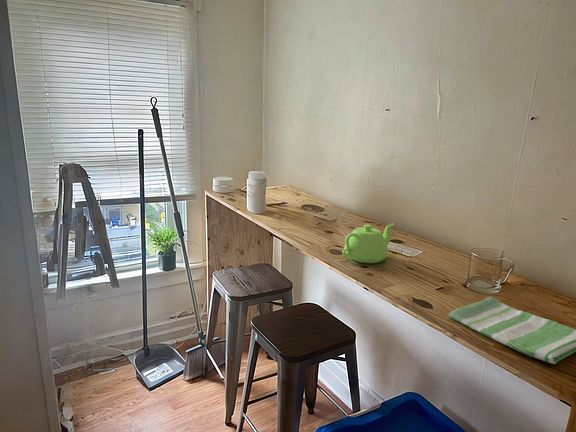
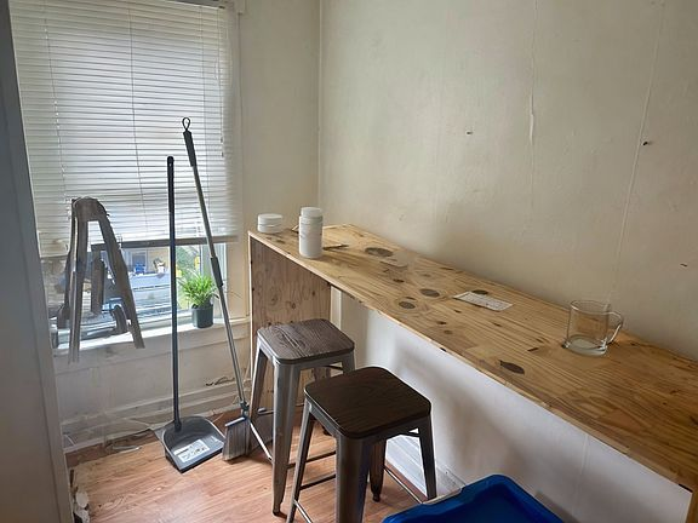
- teapot [342,222,395,264]
- dish towel [447,295,576,365]
